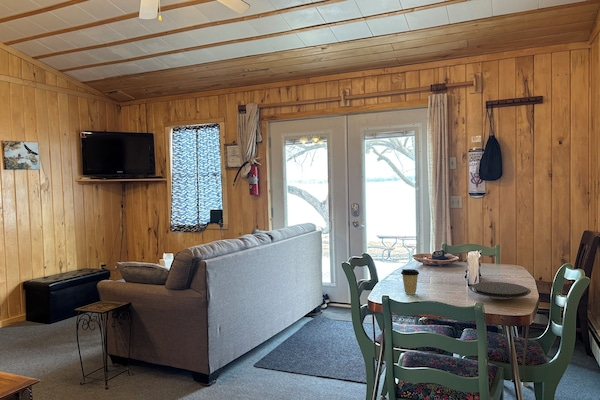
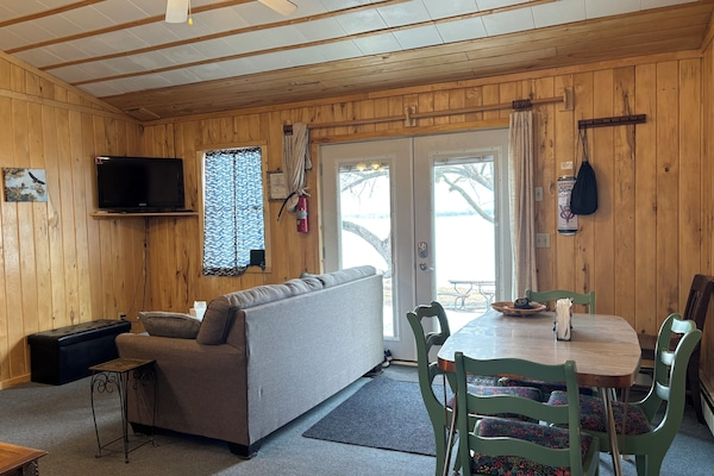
- coffee cup [400,268,420,295]
- plate [468,281,532,300]
